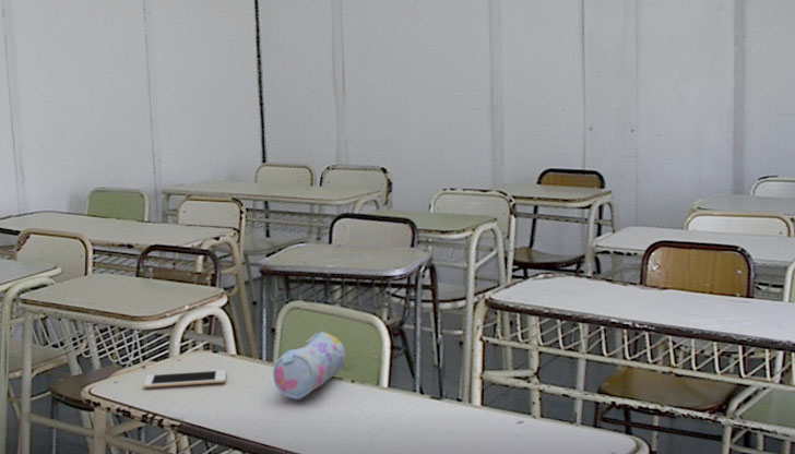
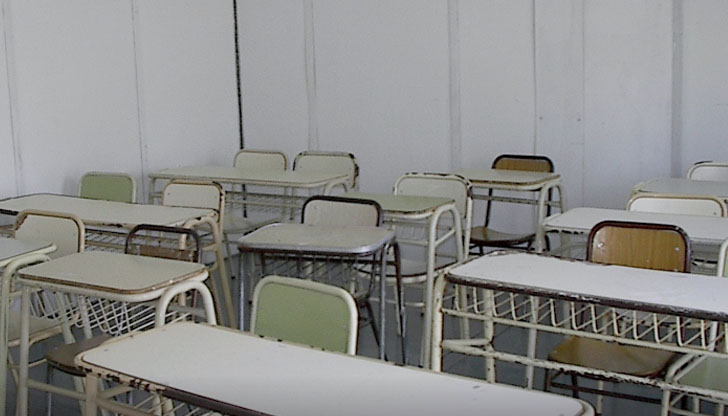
- pencil case [272,331,346,401]
- cell phone [143,369,227,389]
